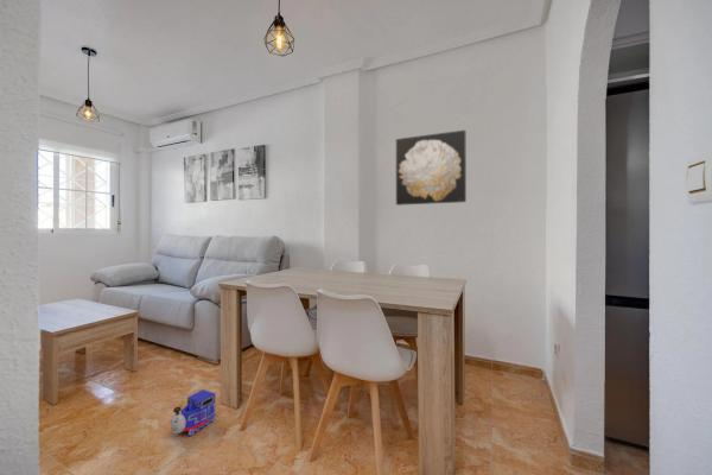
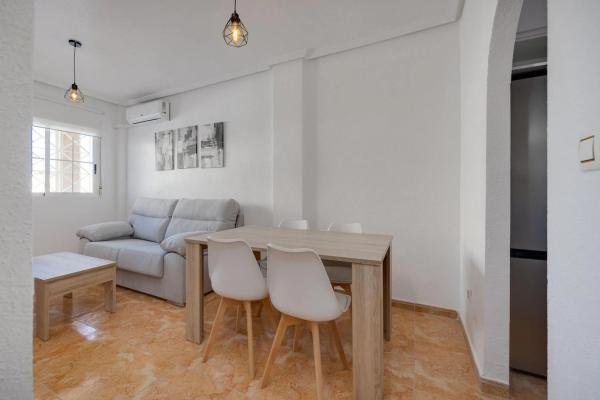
- toy train [170,388,216,437]
- wall art [395,129,468,207]
